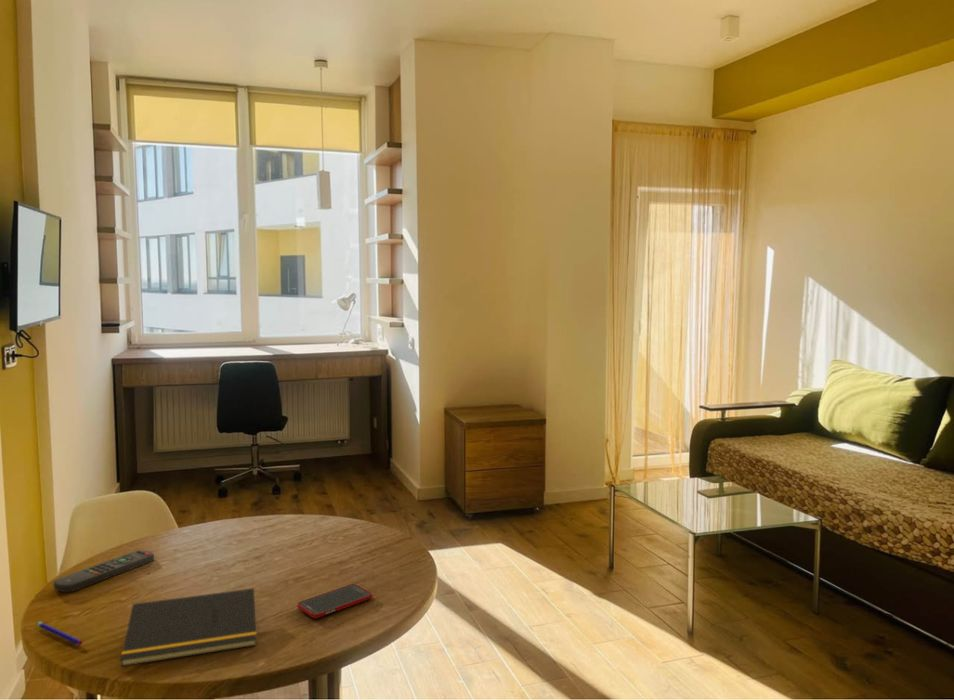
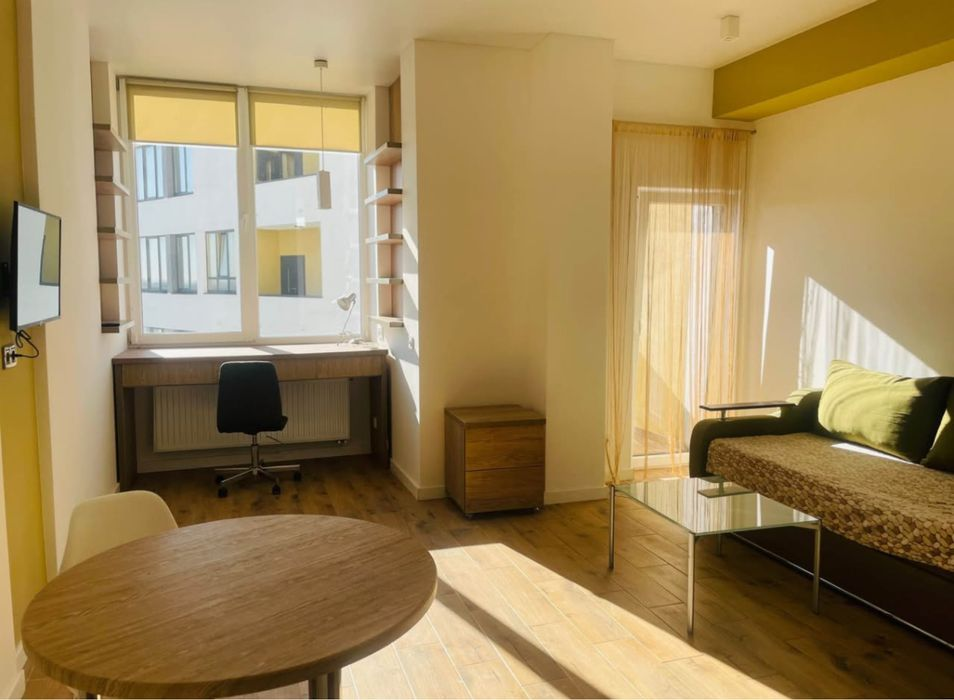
- notepad [120,587,257,667]
- remote control [52,549,155,593]
- pen [35,621,83,646]
- cell phone [296,583,374,619]
